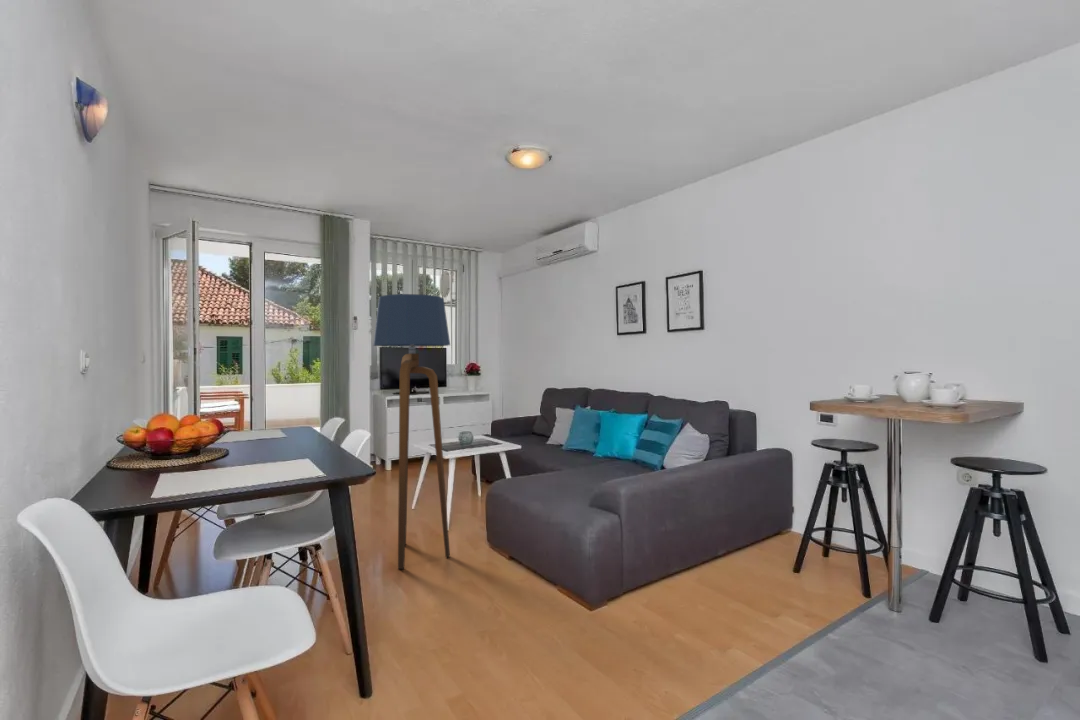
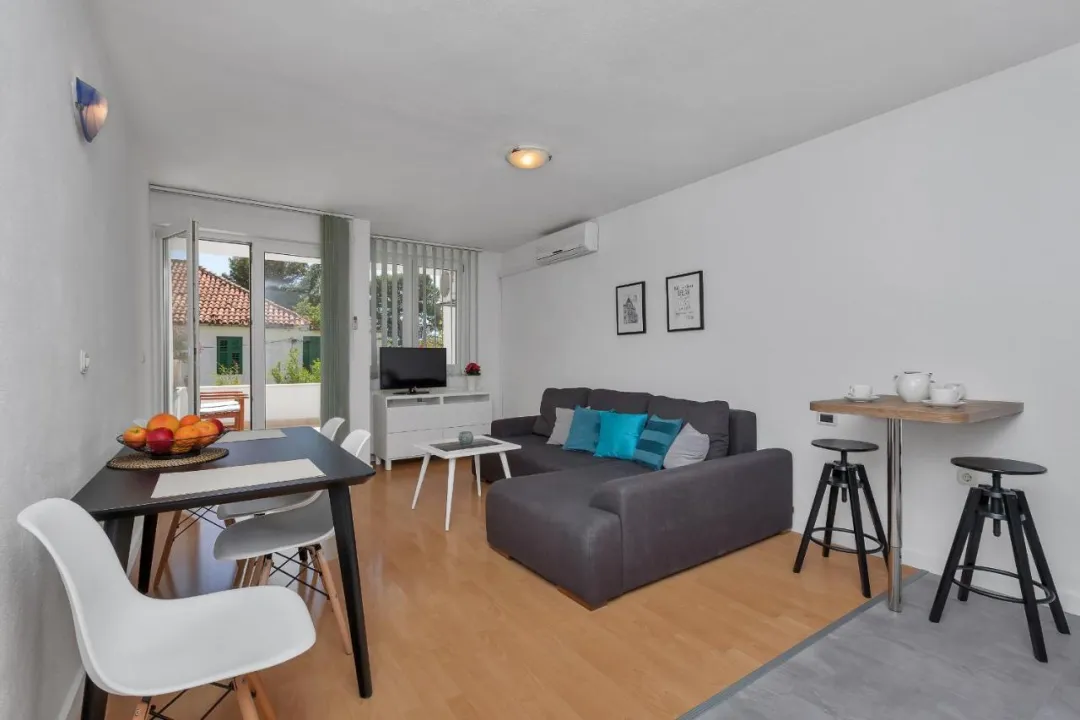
- floor lamp [372,293,451,570]
